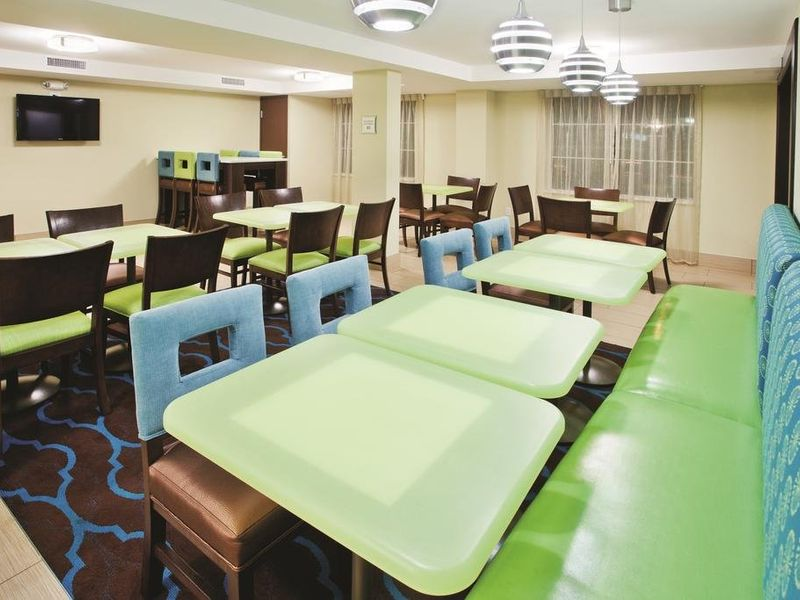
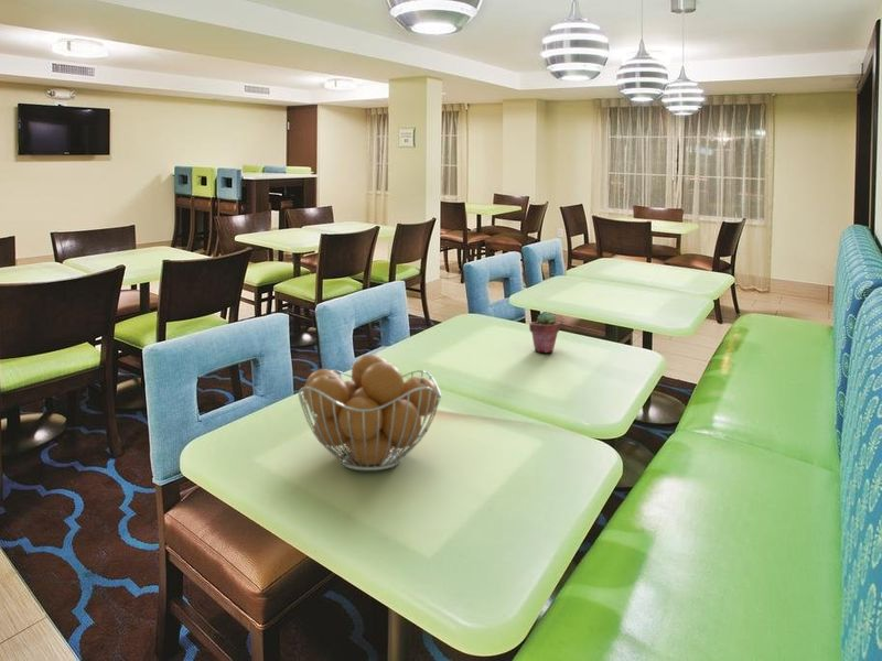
+ potted succulent [528,311,561,354]
+ fruit basket [297,353,442,472]
